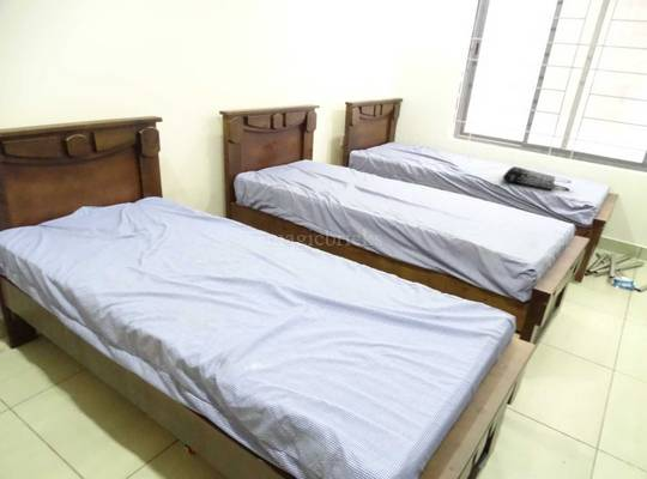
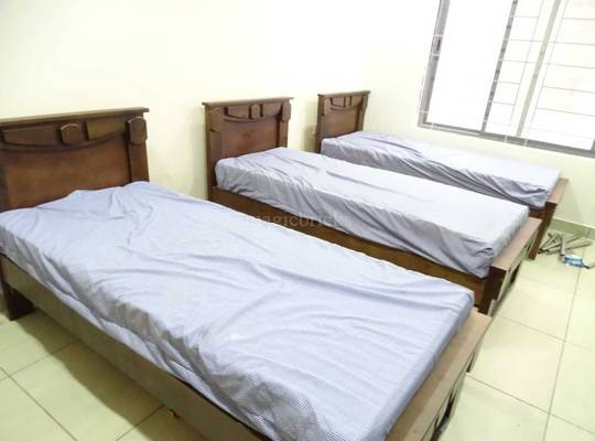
- tote bag [502,165,573,192]
